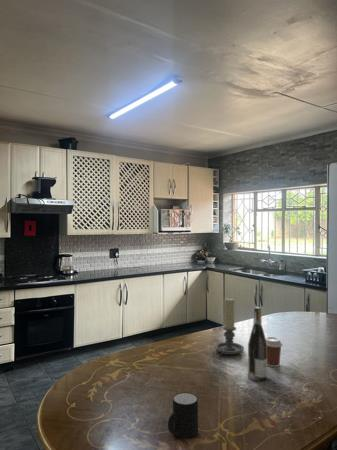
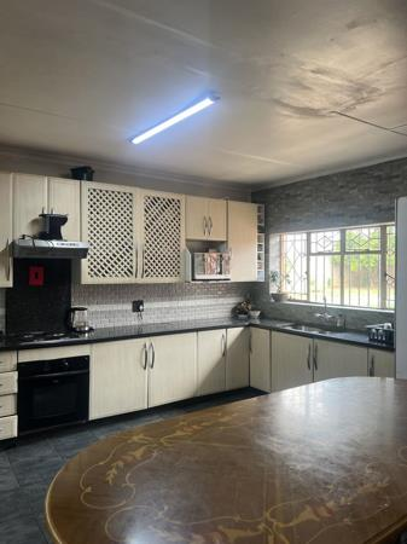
- coffee cup [265,336,284,368]
- candle holder [214,297,245,357]
- wine bottle [247,306,268,382]
- mug [167,392,199,439]
